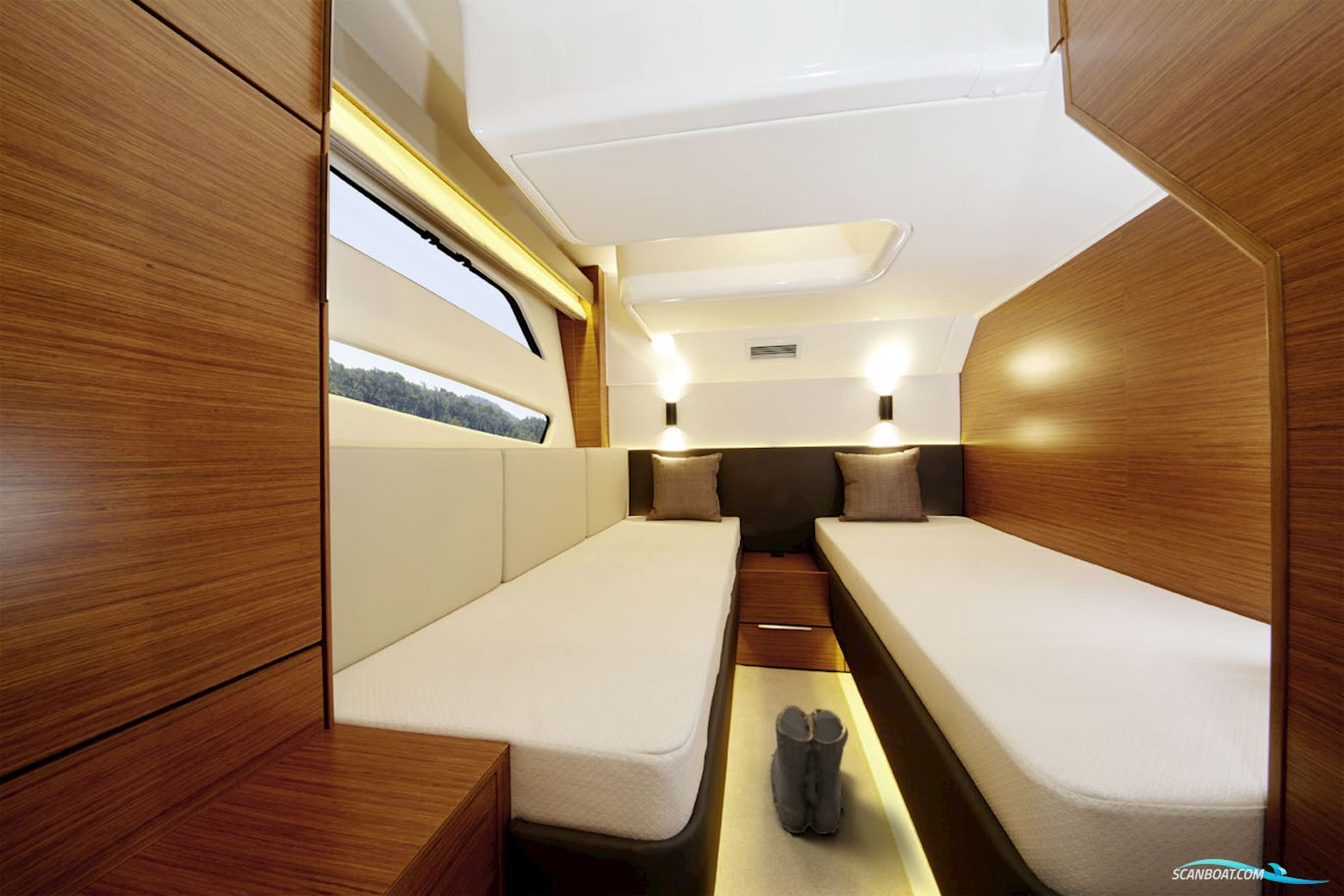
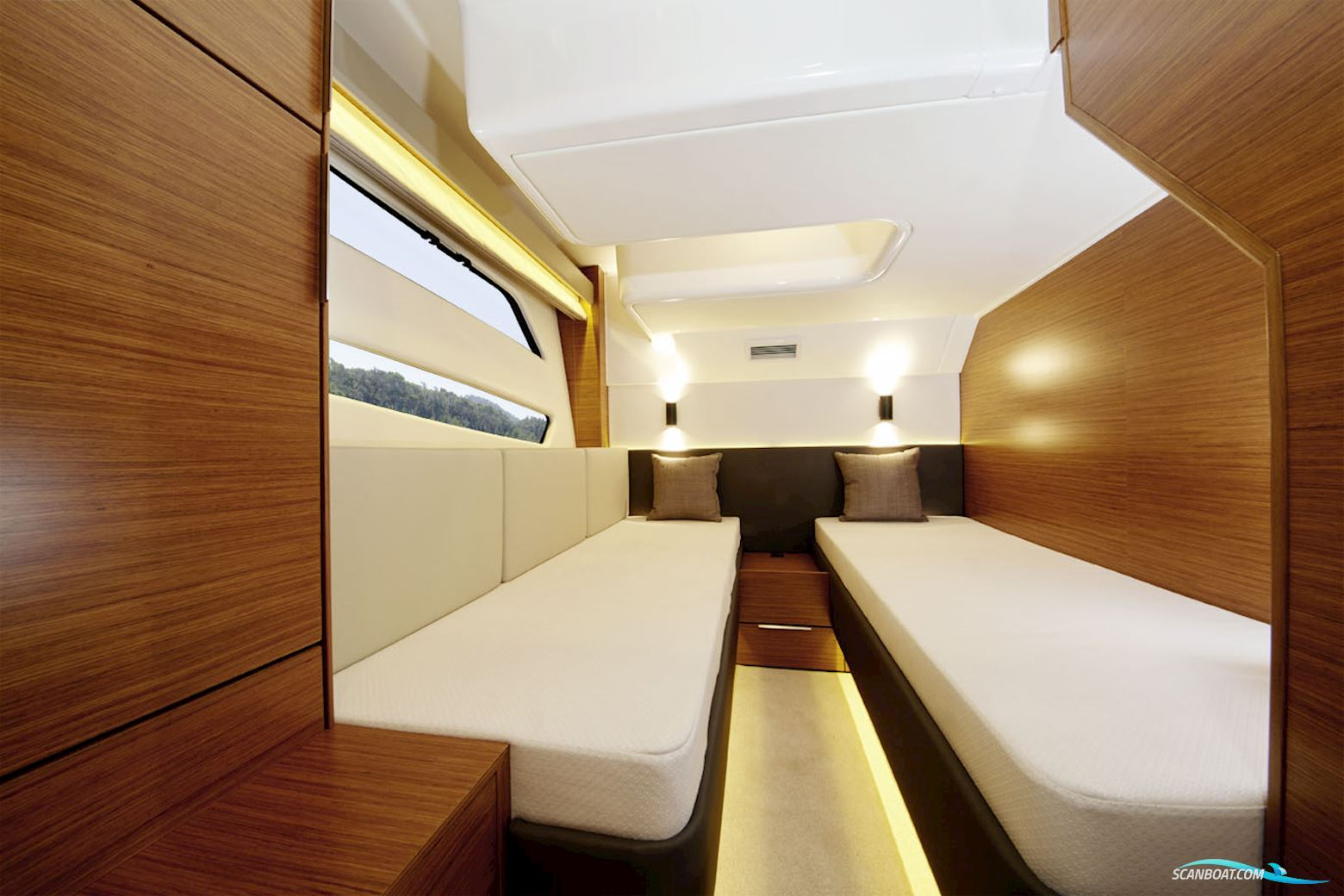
- boots [769,704,849,835]
